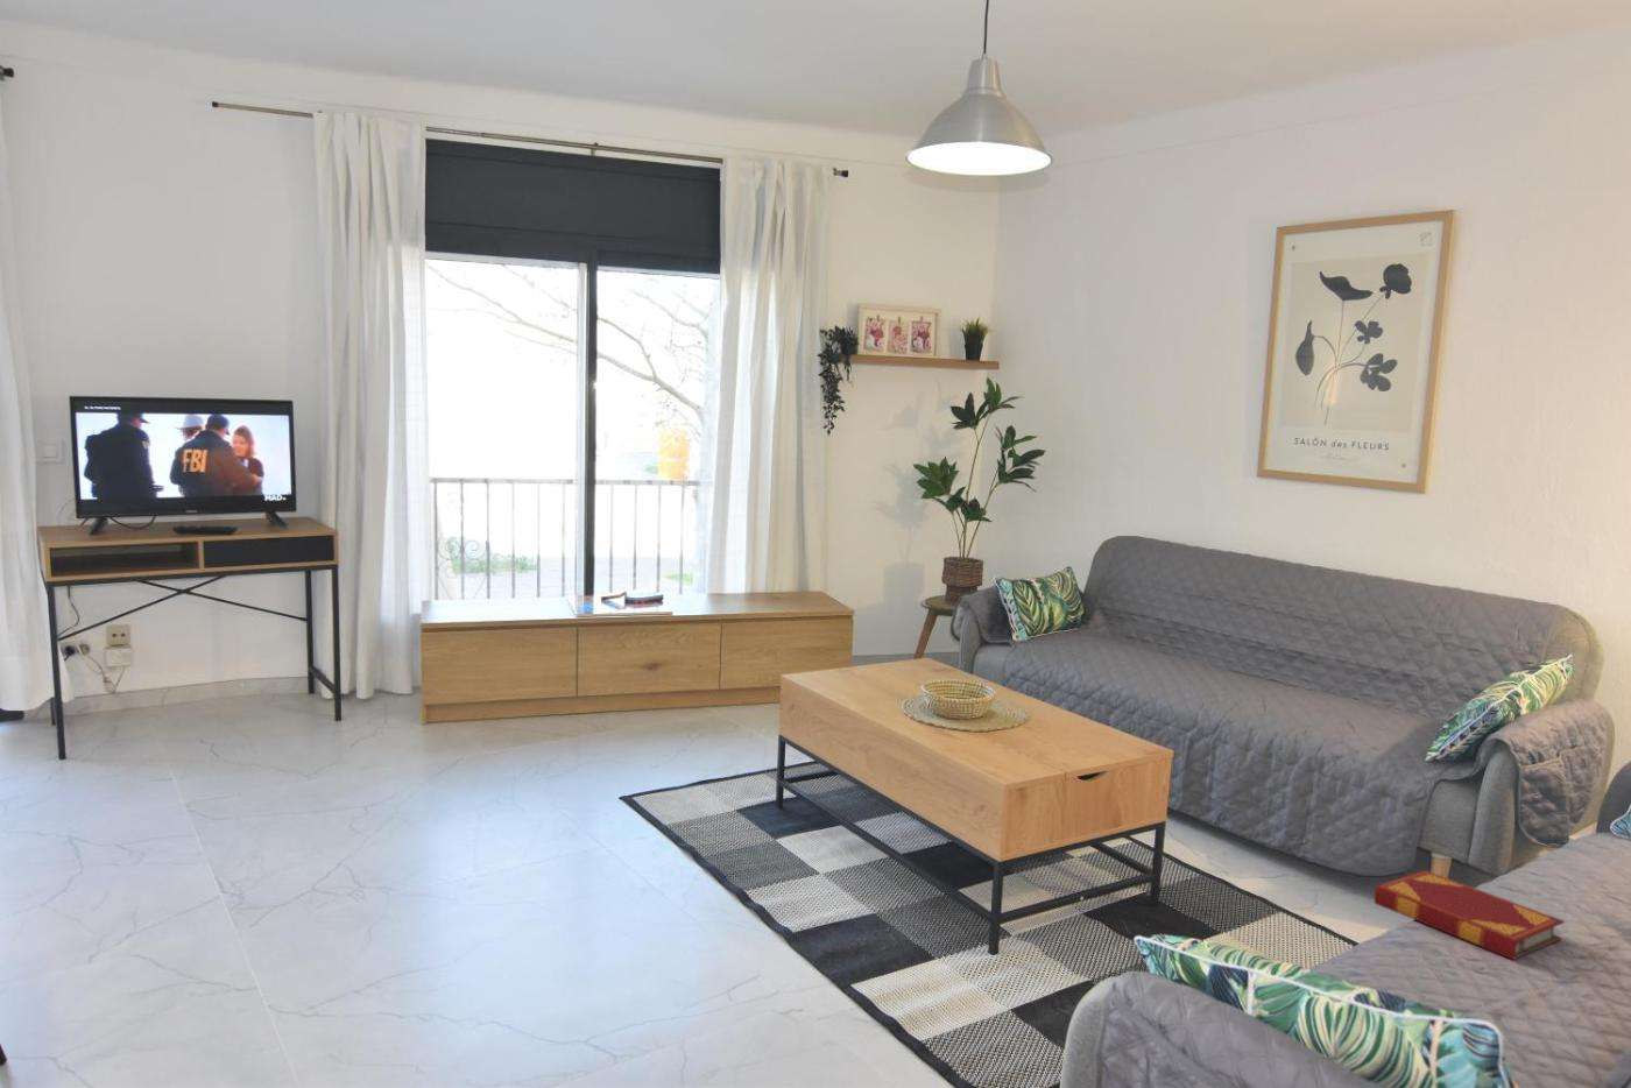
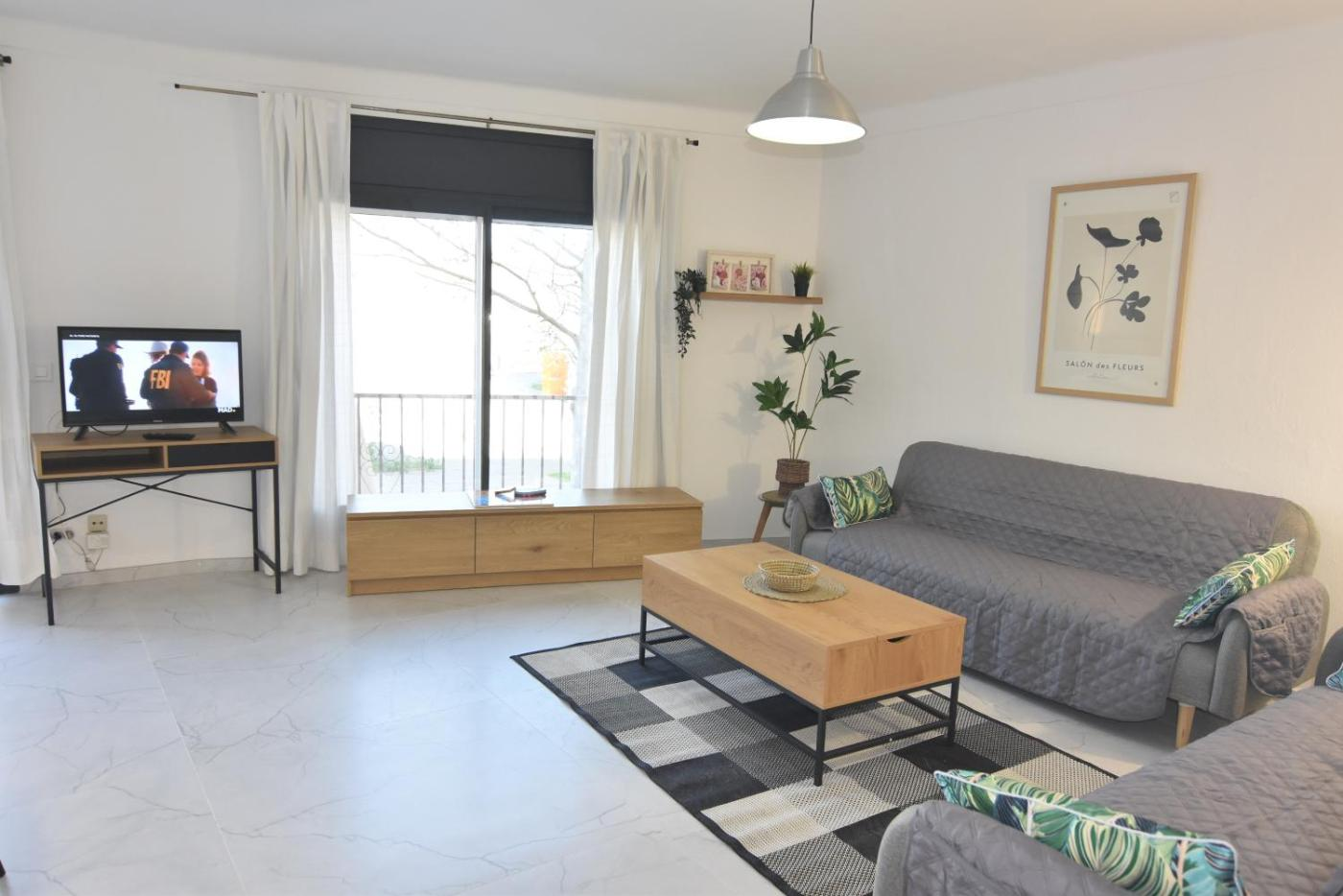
- hardback book [1374,869,1565,960]
